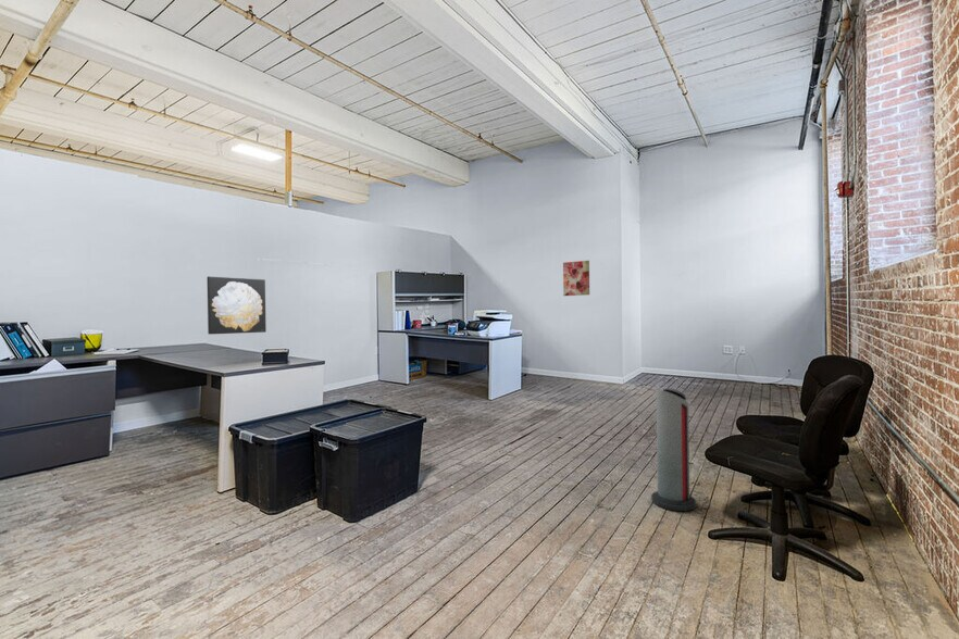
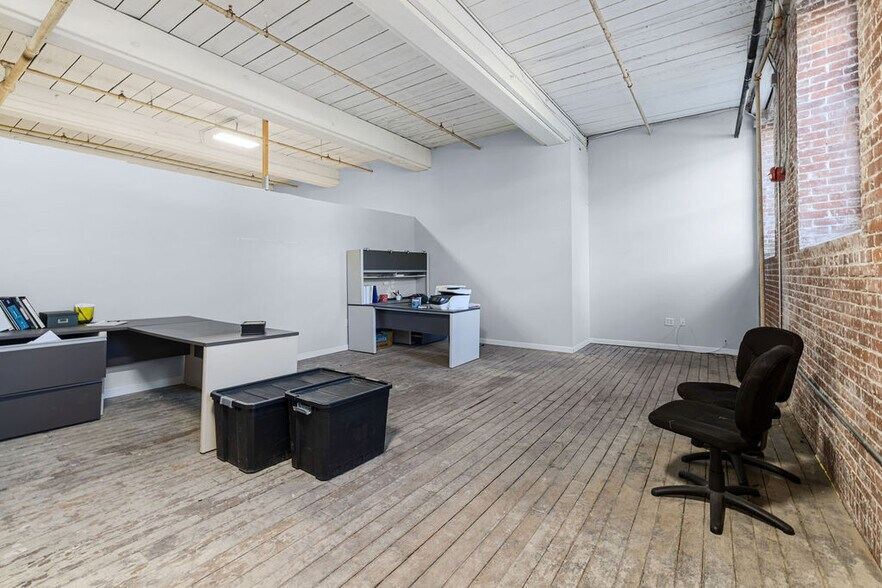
- wall art [562,260,590,297]
- air purifier [650,387,697,512]
- wall art [207,275,267,336]
